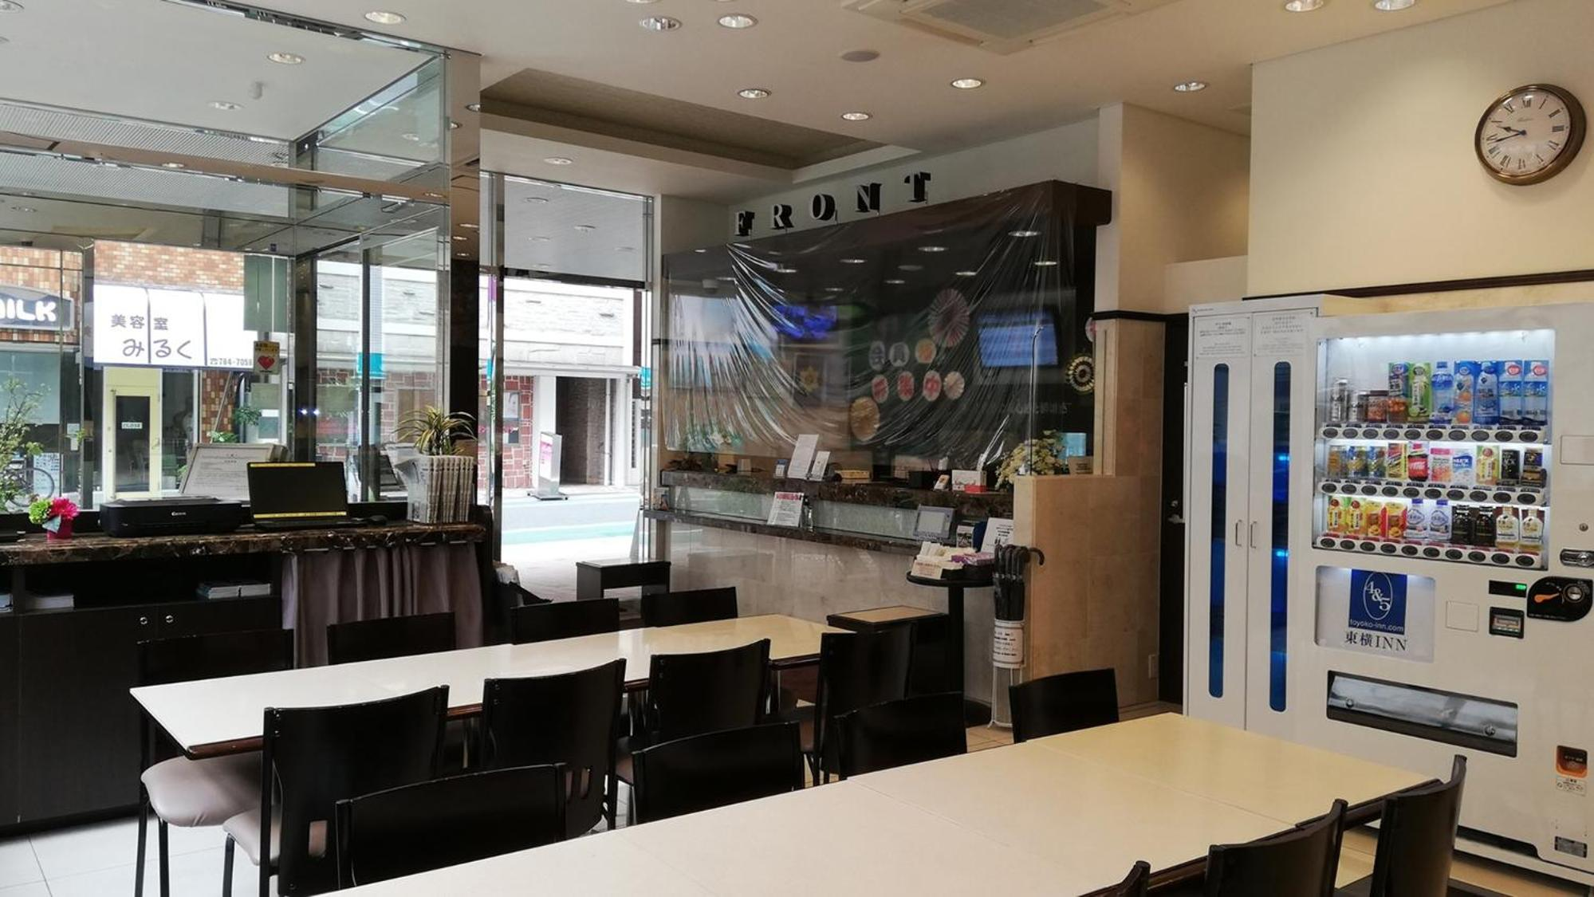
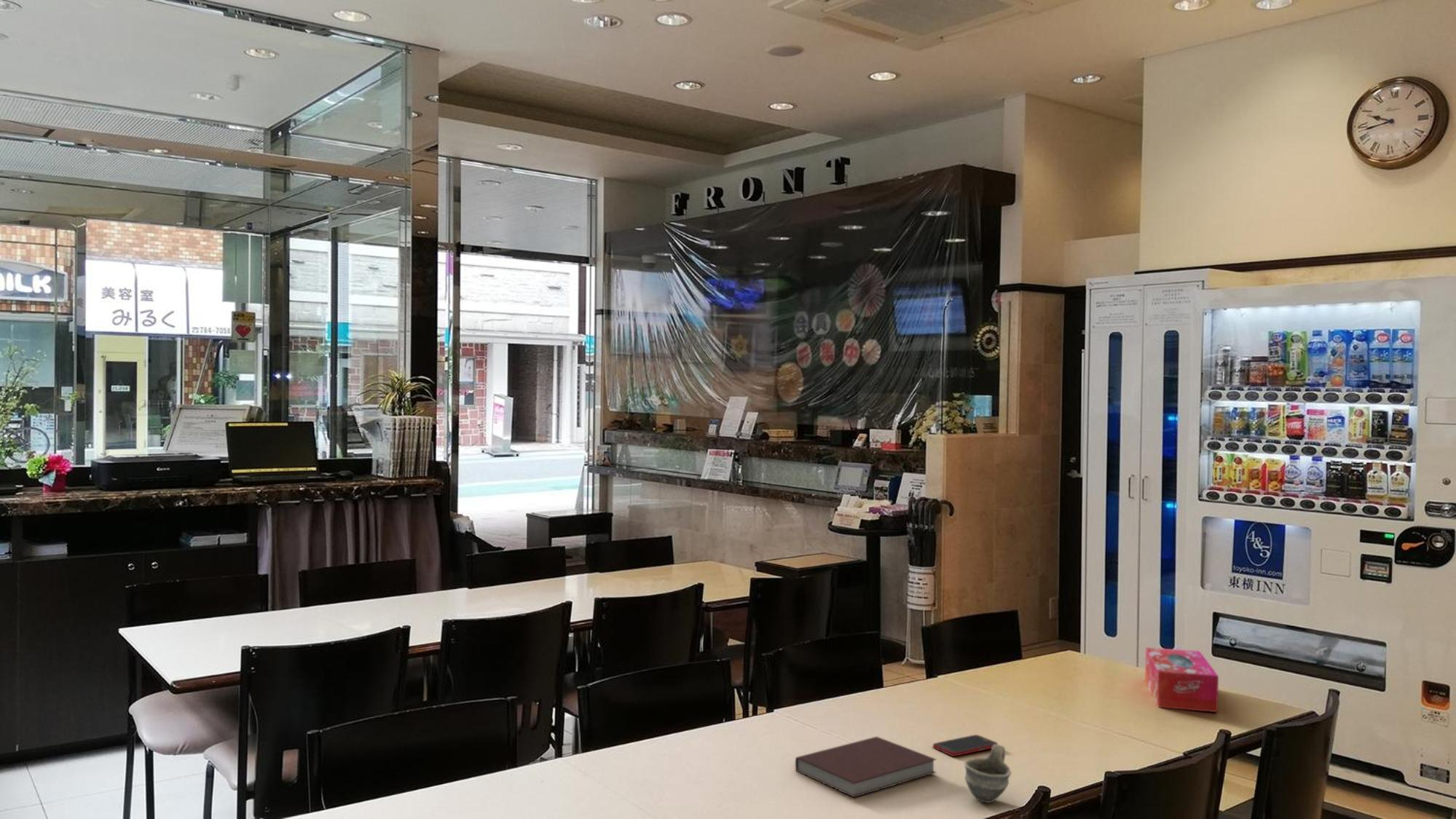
+ notebook [795,736,937,798]
+ tissue box [1144,646,1219,713]
+ cell phone [932,734,999,757]
+ cup [964,744,1012,804]
